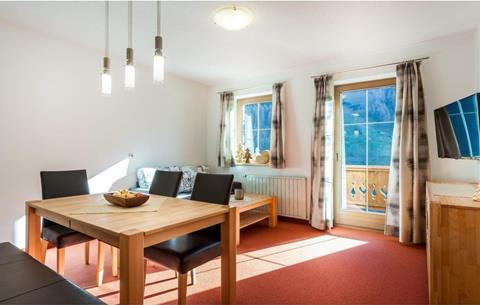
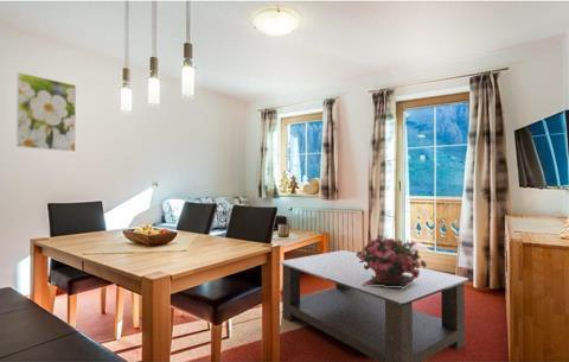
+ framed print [15,71,77,153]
+ coffee table [280,249,469,362]
+ potted flower [356,236,428,288]
